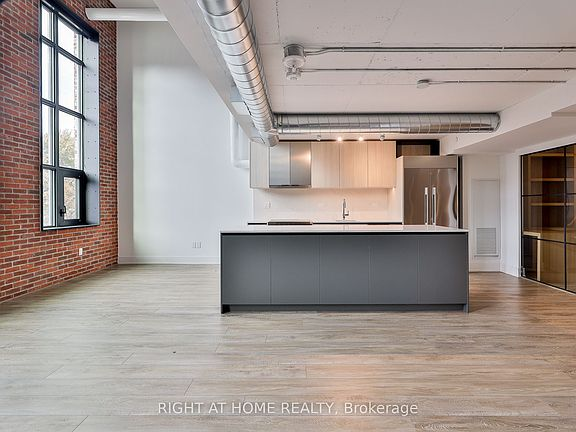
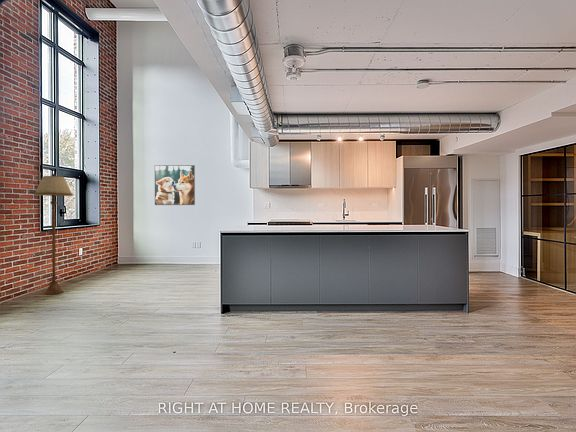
+ floor lamp [33,173,74,295]
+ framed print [154,164,196,206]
